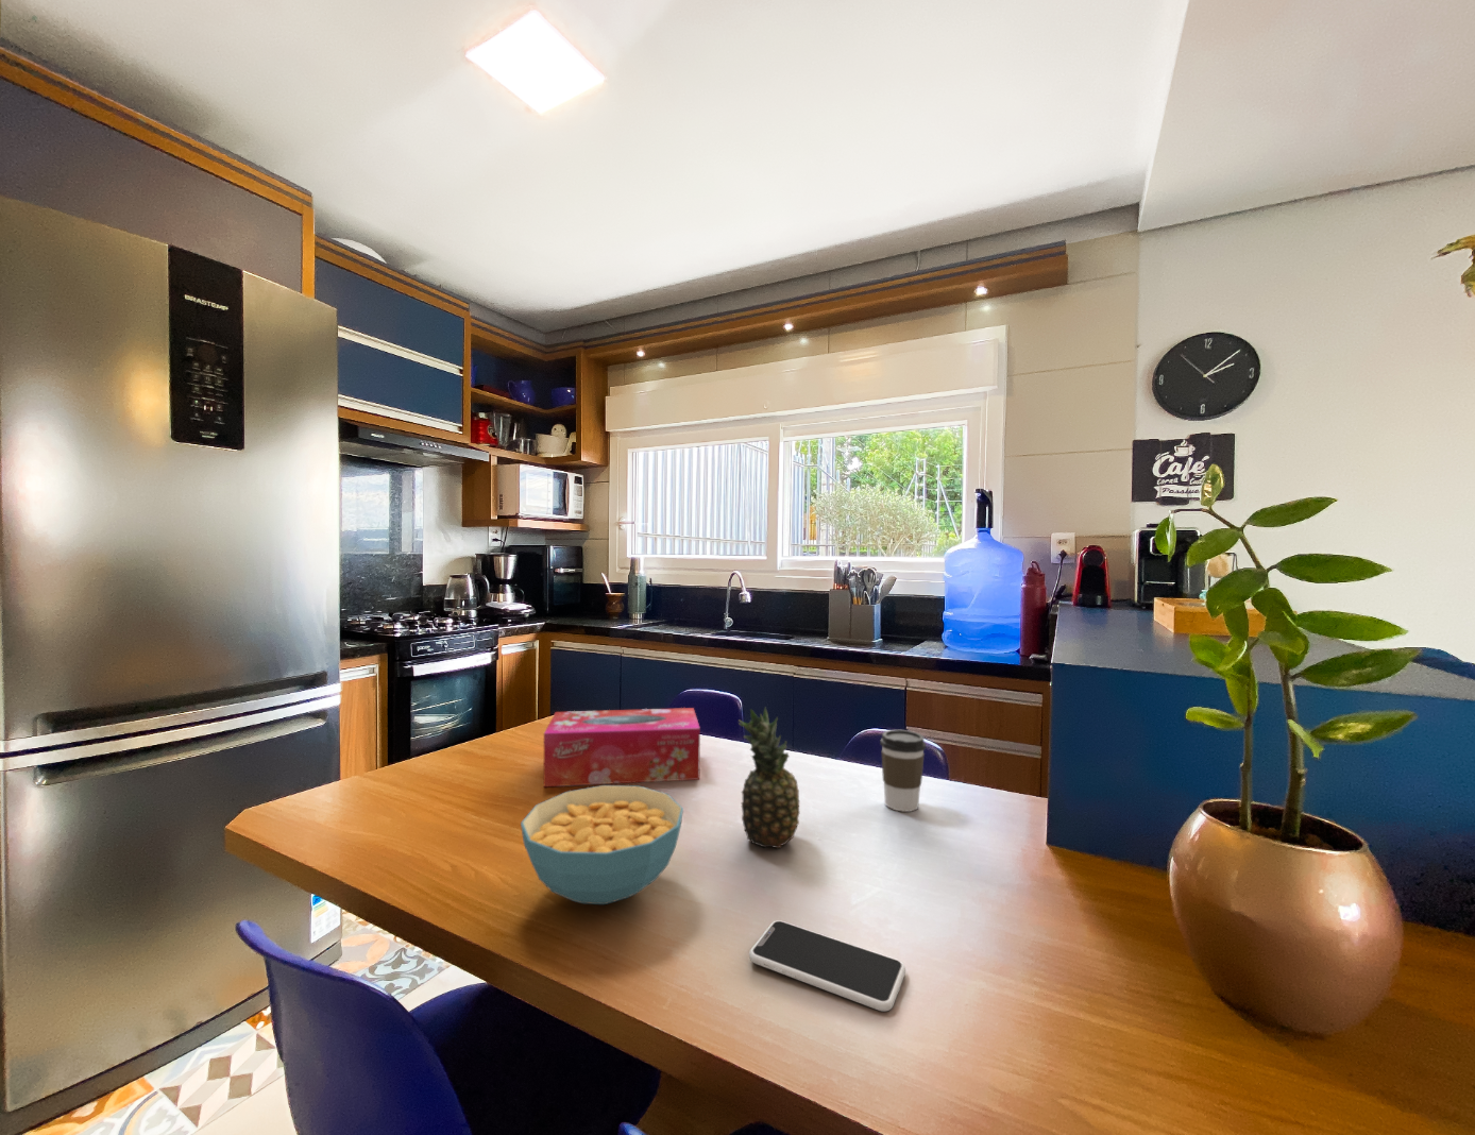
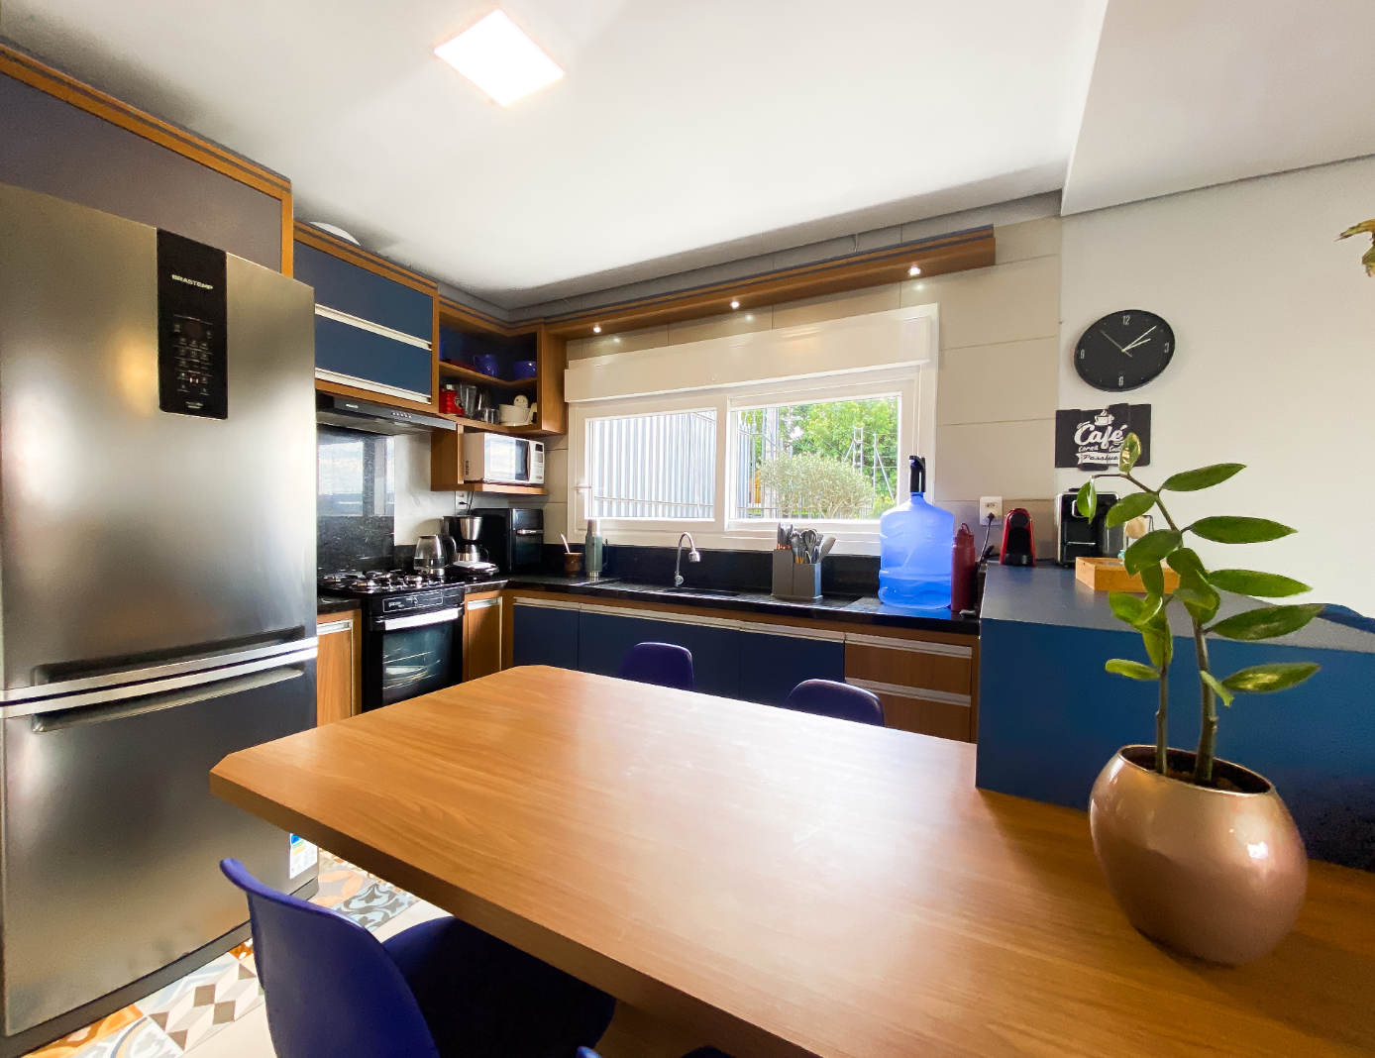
- fruit [737,707,801,849]
- tissue box [543,707,701,788]
- coffee cup [879,728,926,813]
- cereal bowl [520,784,684,905]
- smartphone [748,919,906,1012]
